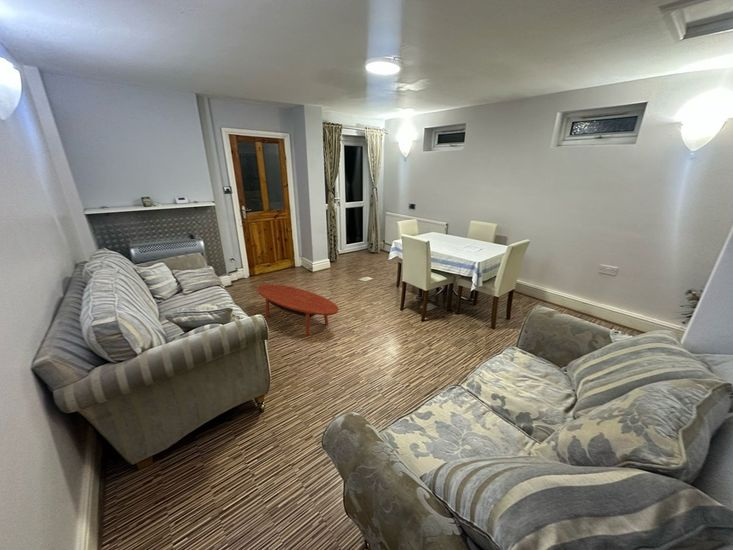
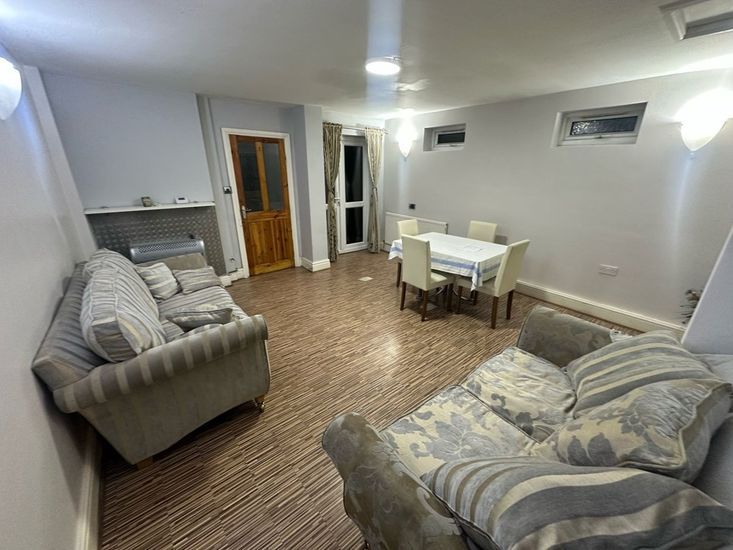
- coffee table [256,283,340,336]
